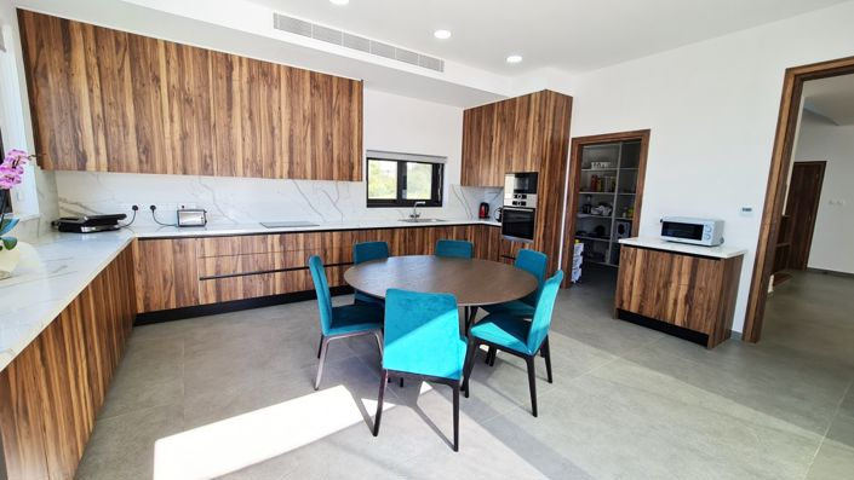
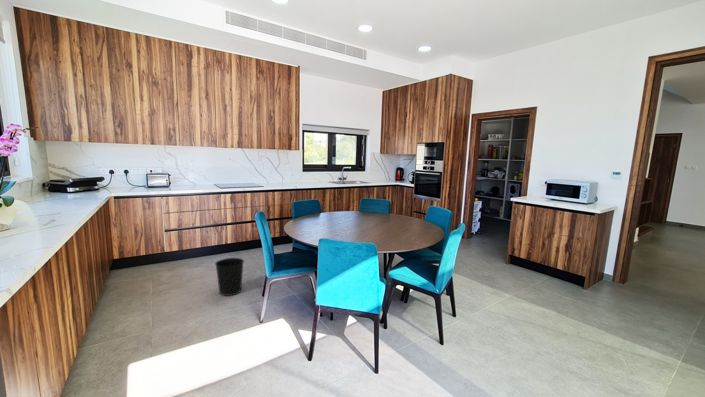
+ wastebasket [214,257,245,297]
